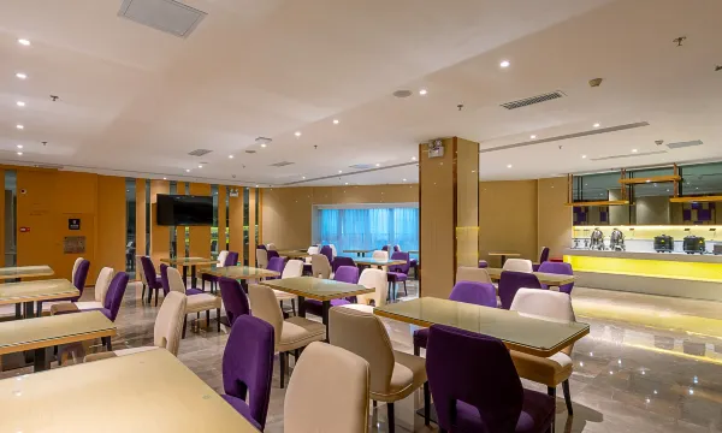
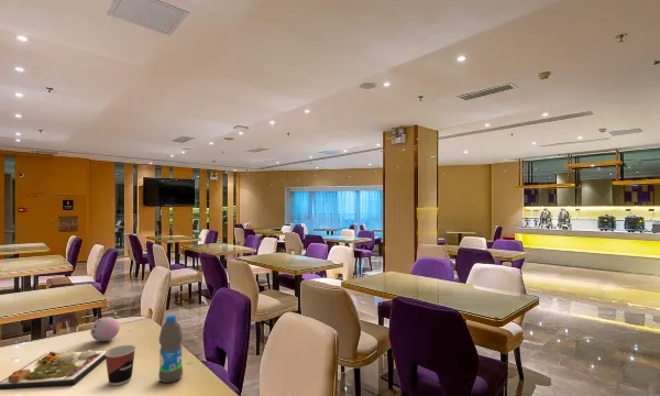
+ decorative egg [89,316,121,342]
+ cup [105,344,136,386]
+ dinner plate [0,349,108,392]
+ water bottle [157,315,184,384]
